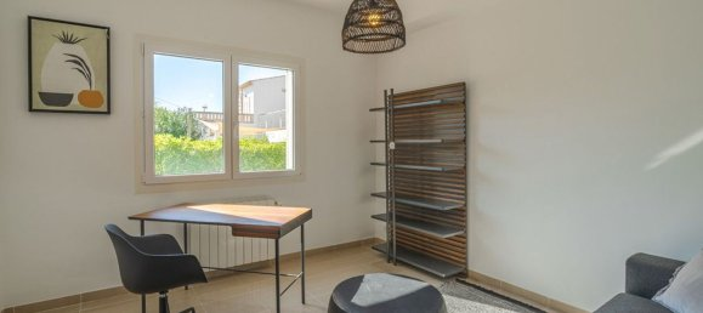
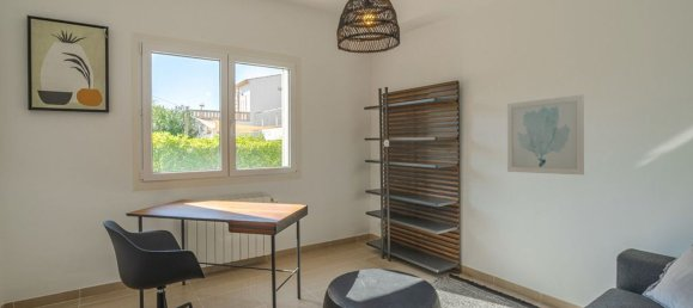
+ wall art [506,93,585,175]
